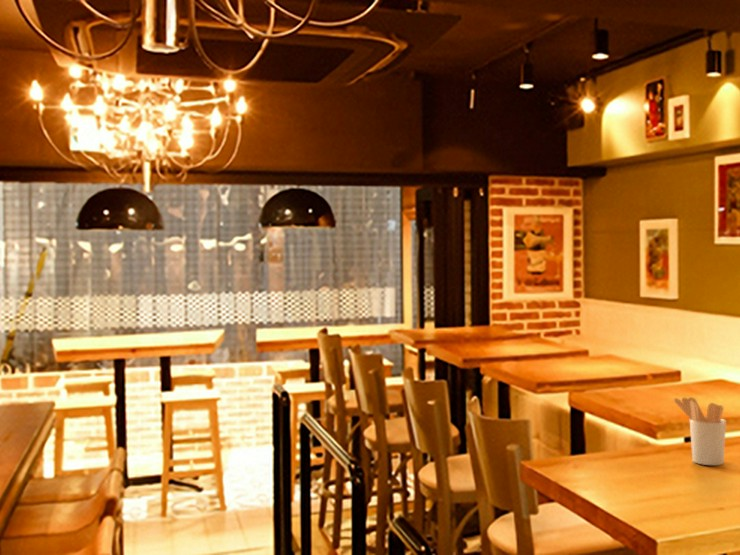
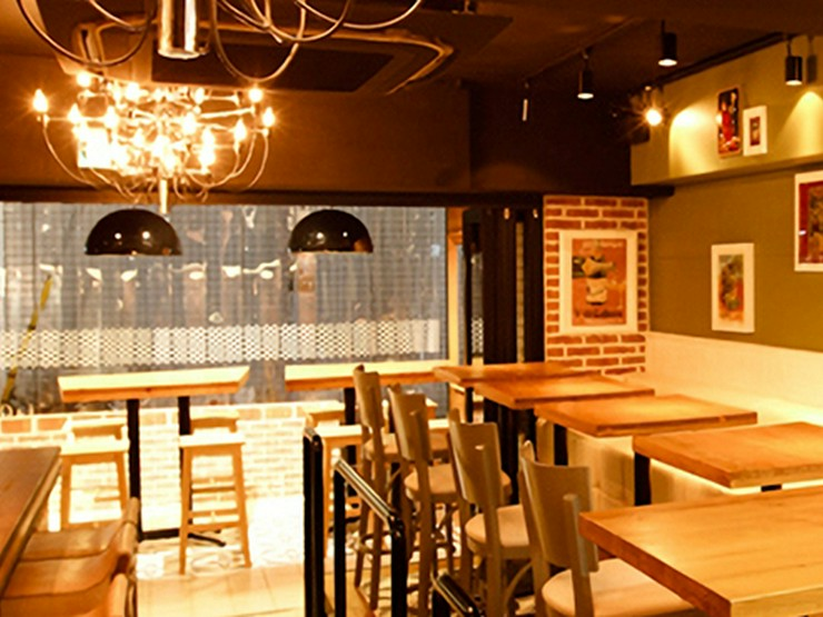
- utensil holder [673,396,727,466]
